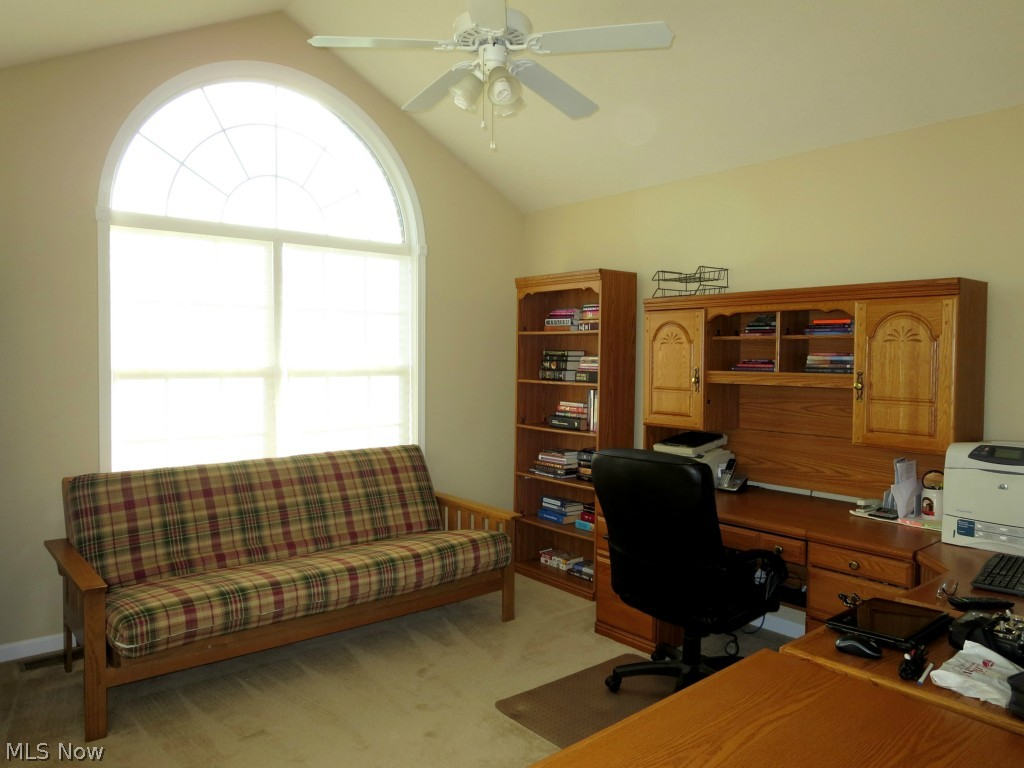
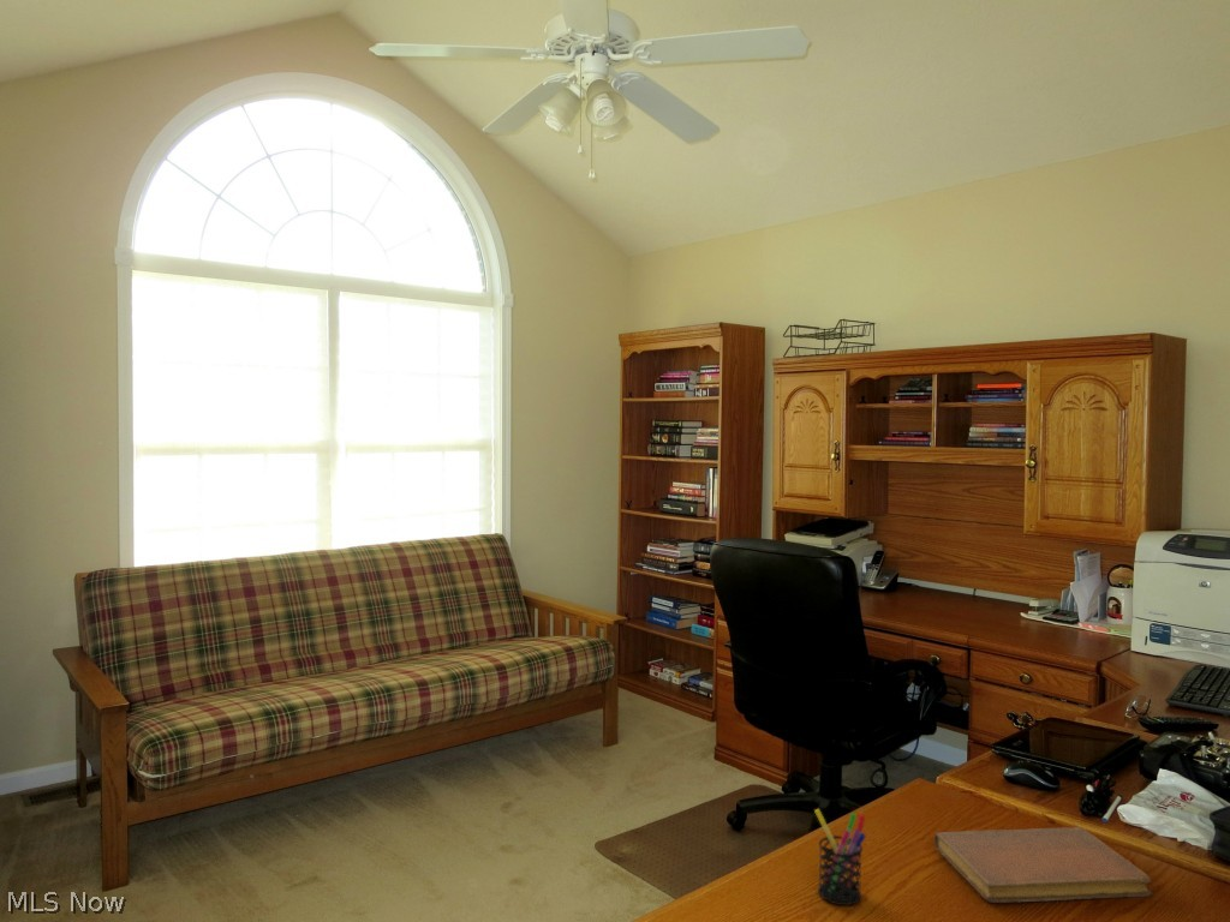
+ pen holder [813,808,866,906]
+ notebook [933,826,1153,904]
